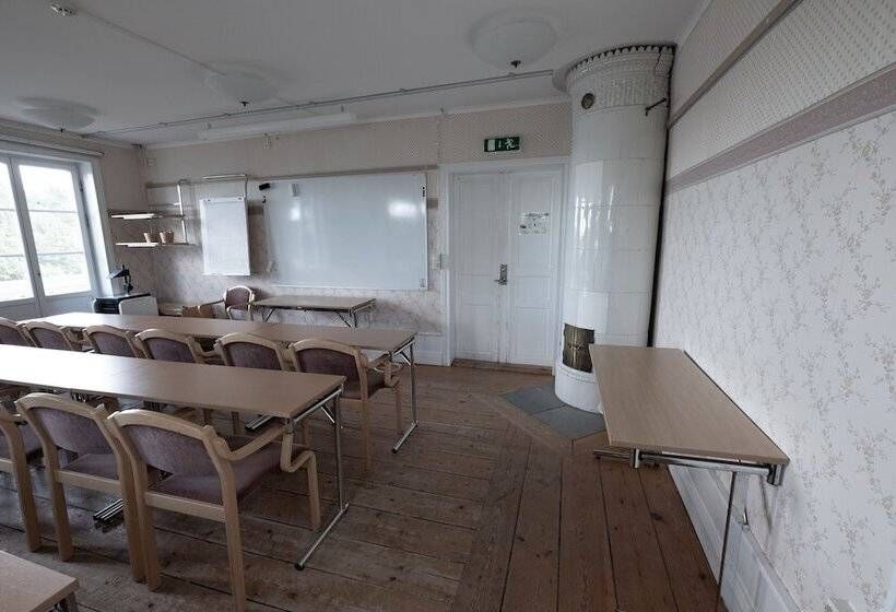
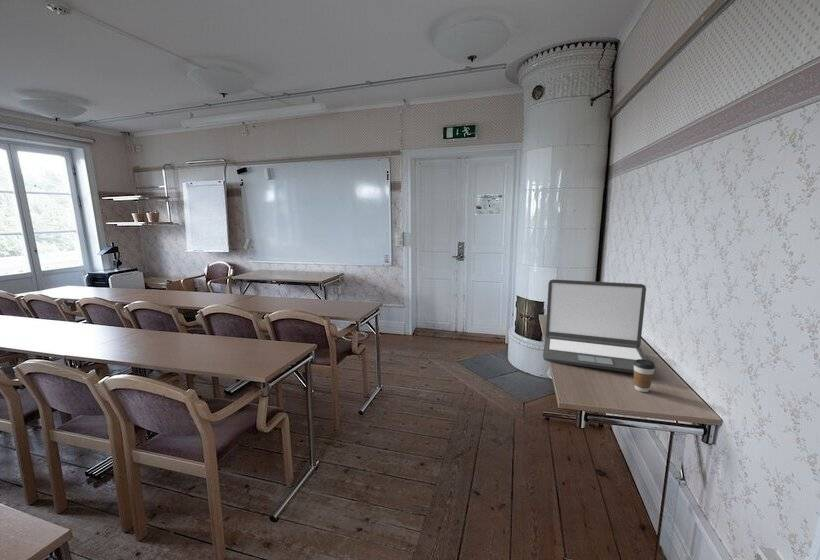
+ coffee cup [633,359,656,393]
+ laptop [542,279,648,374]
